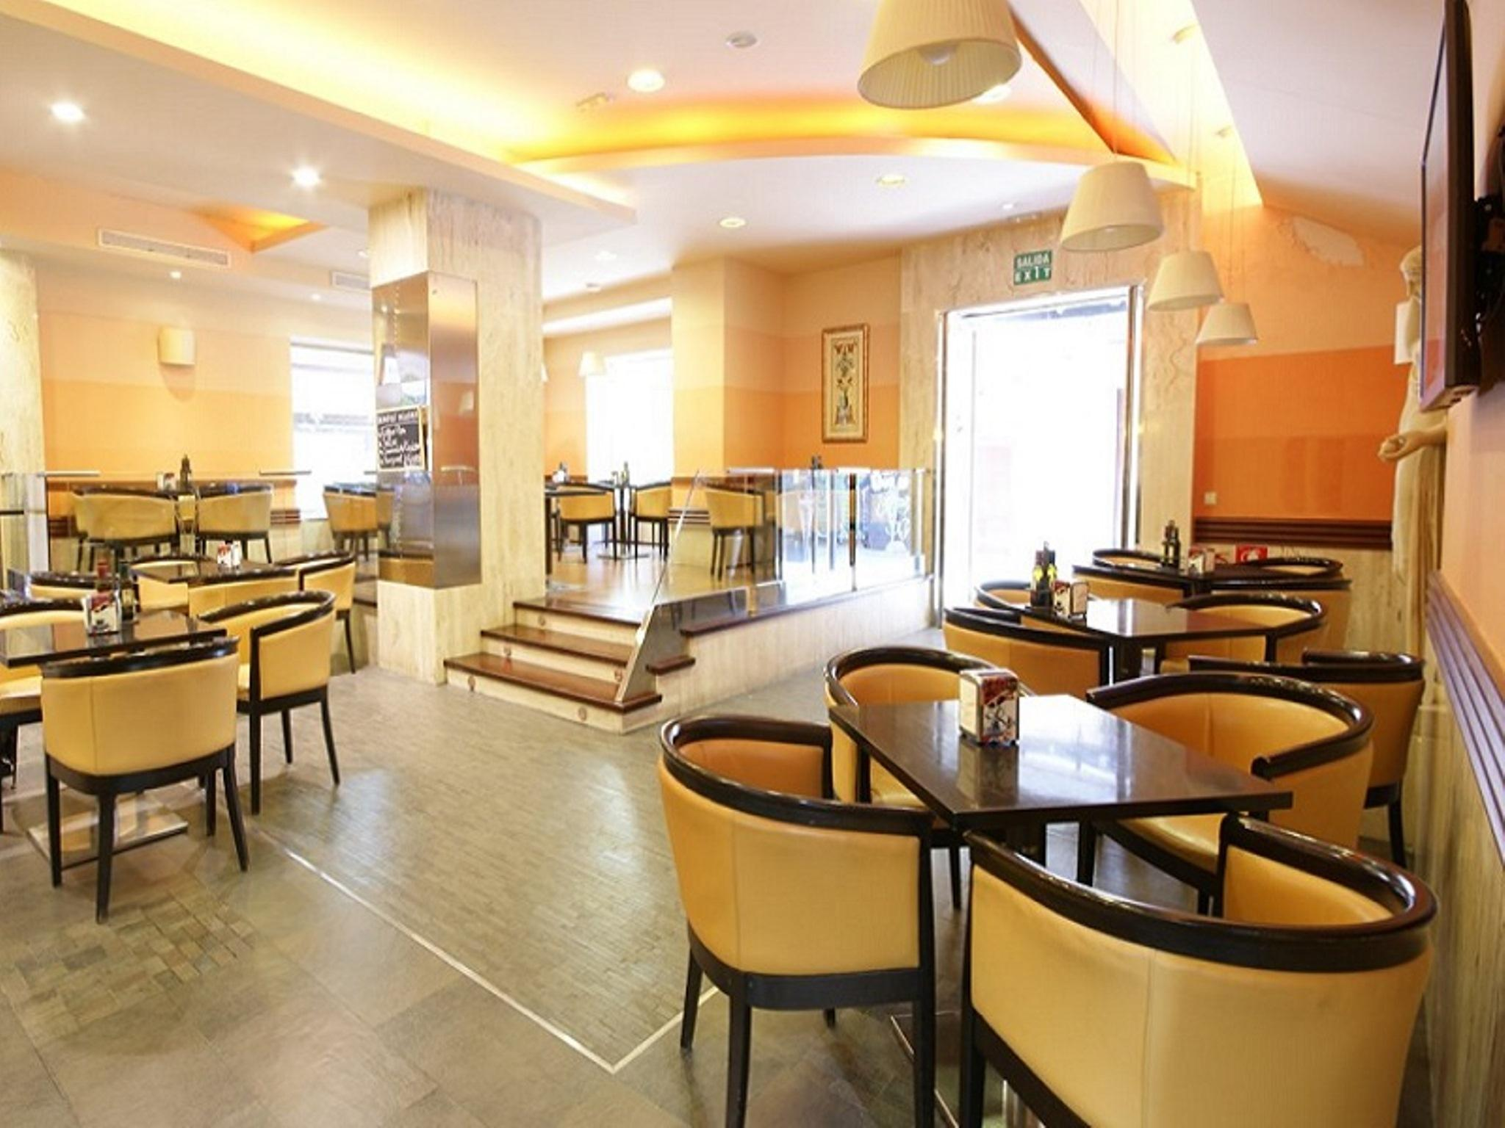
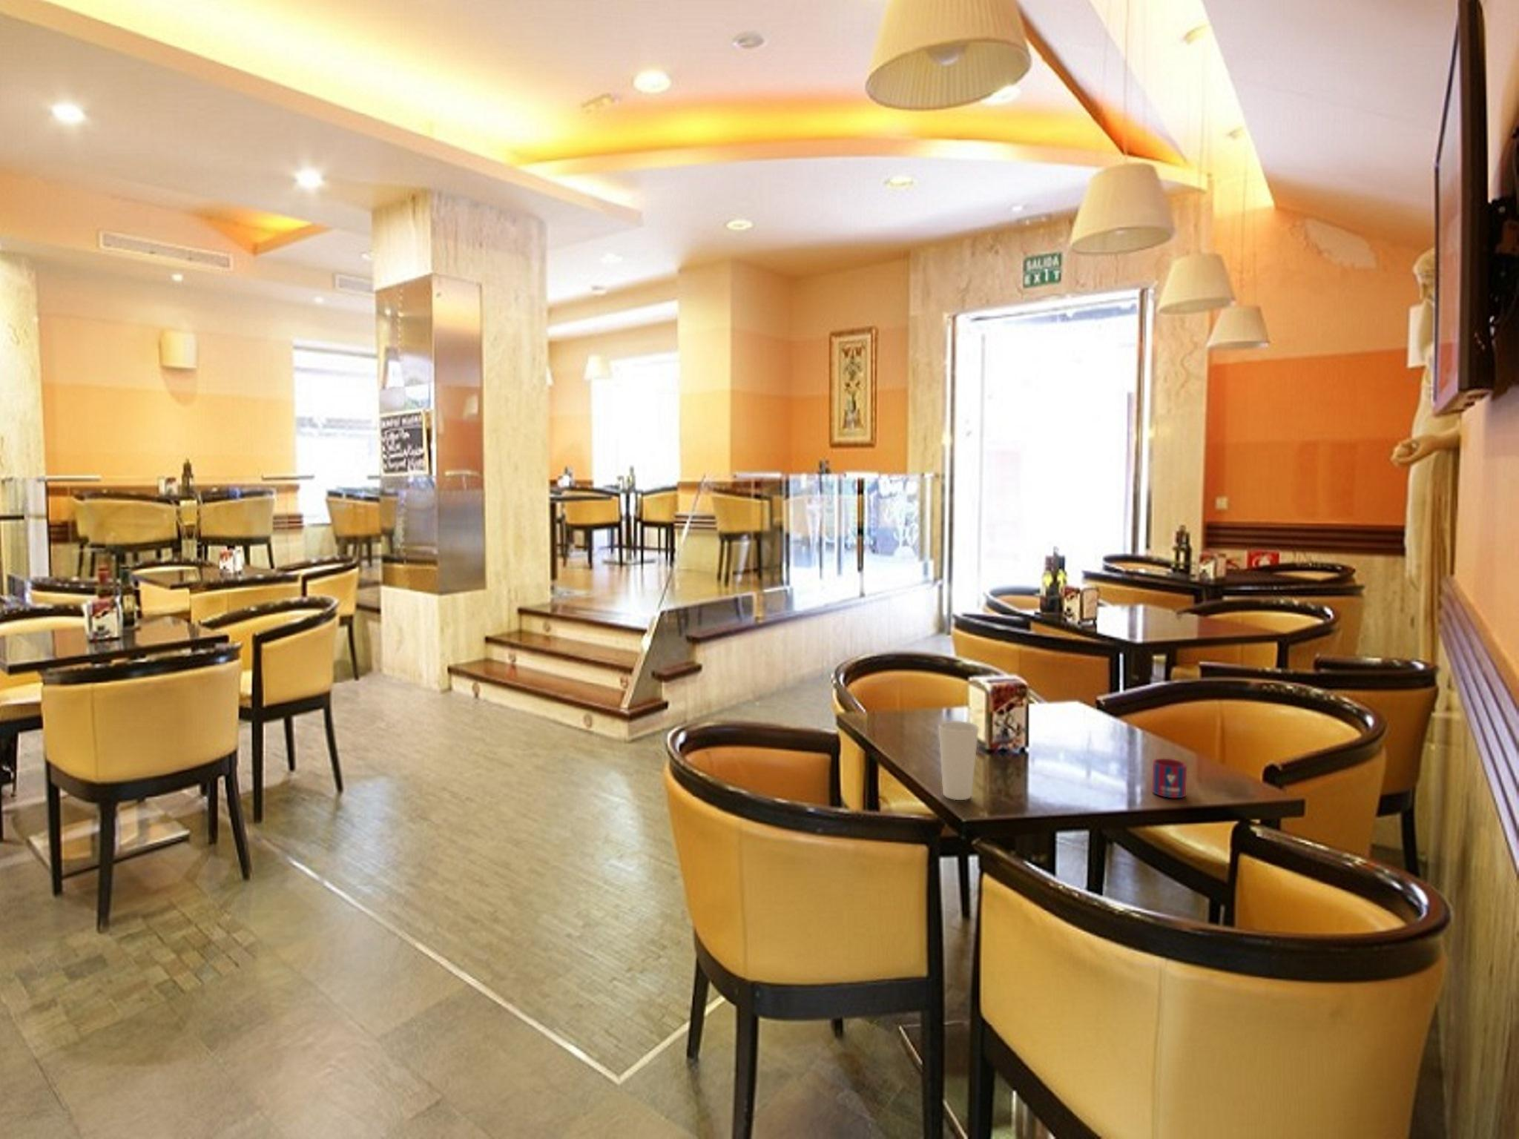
+ mug [1151,757,1188,799]
+ cup [938,720,980,800]
